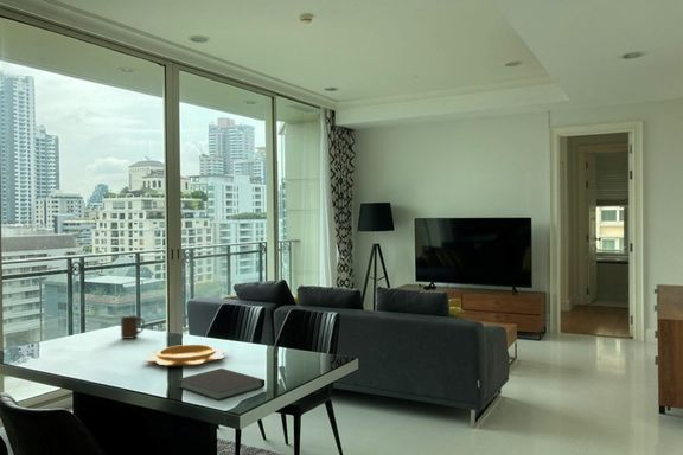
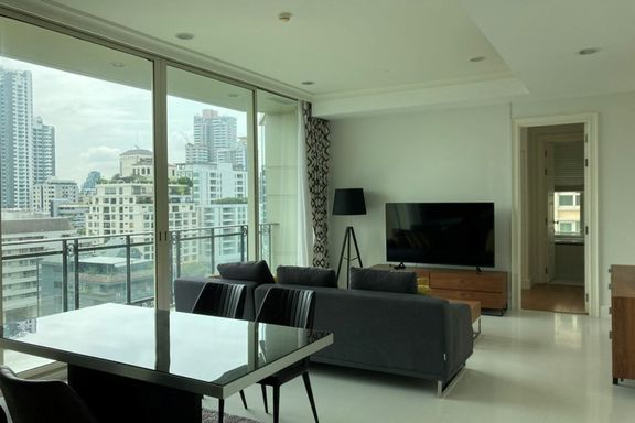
- cup [120,315,146,340]
- decorative bowl [142,344,228,367]
- notebook [177,367,266,402]
